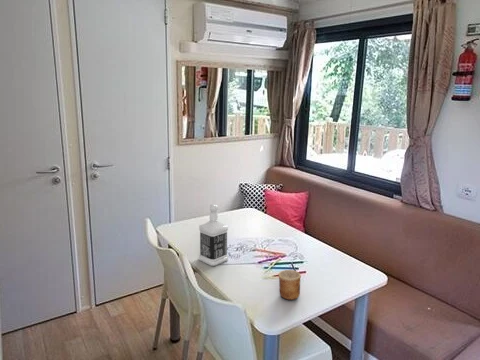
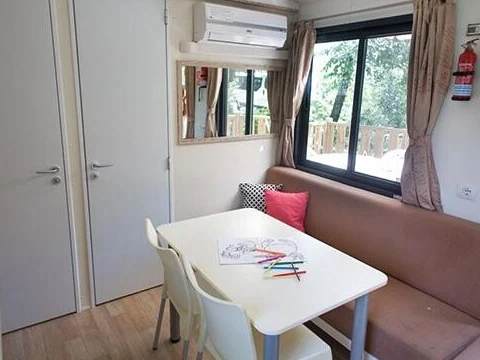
- cup [277,269,302,301]
- bottle [198,203,229,267]
